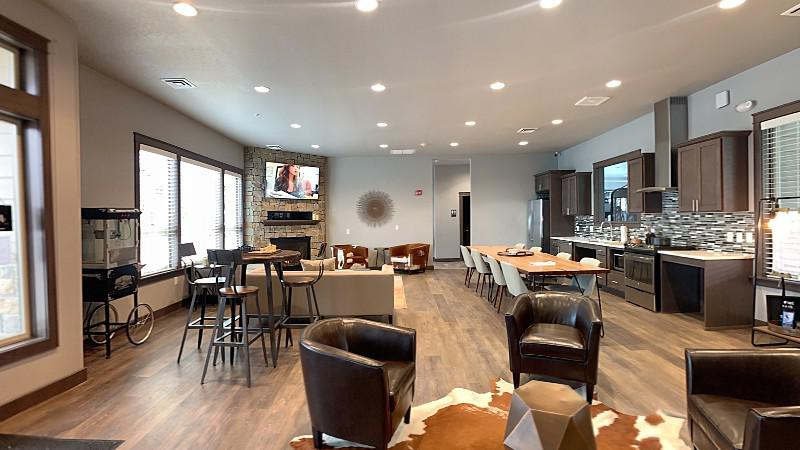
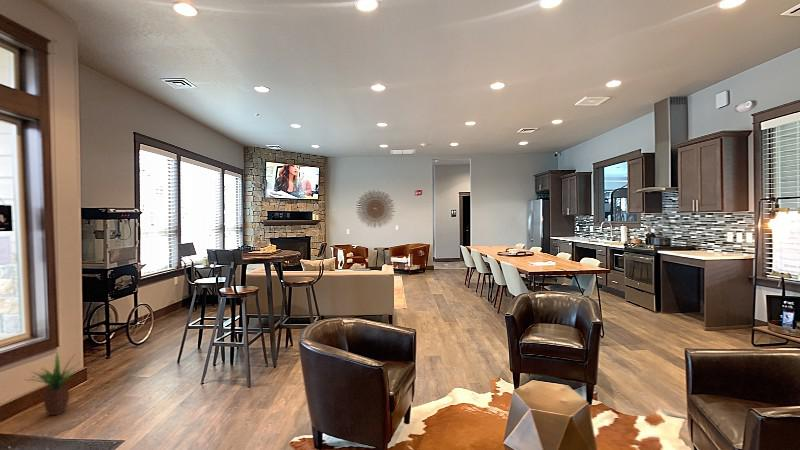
+ potted plant [25,352,79,416]
